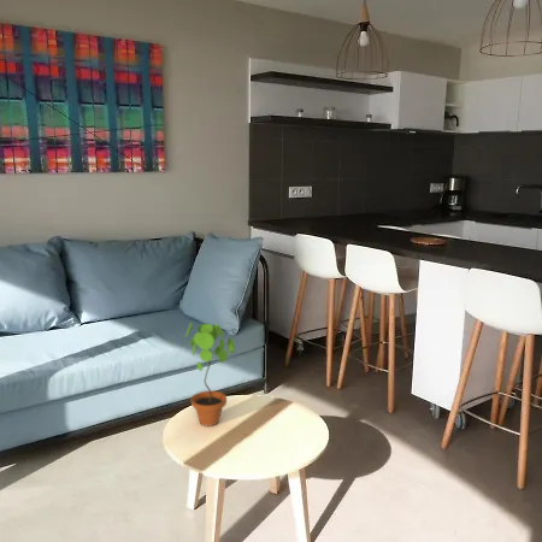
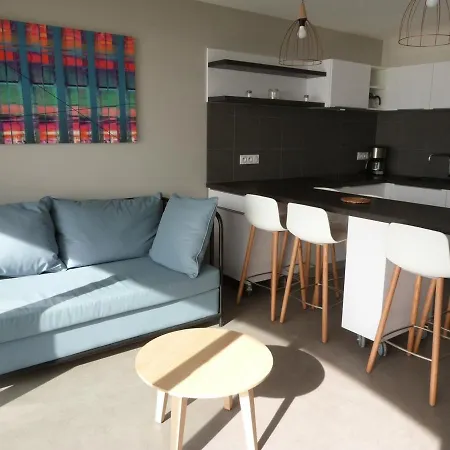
- potted plant [184,322,236,428]
